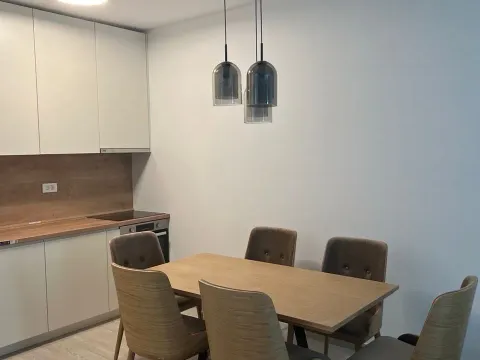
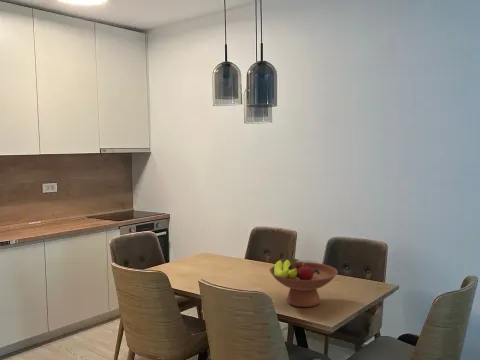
+ fruit bowl [269,258,339,308]
